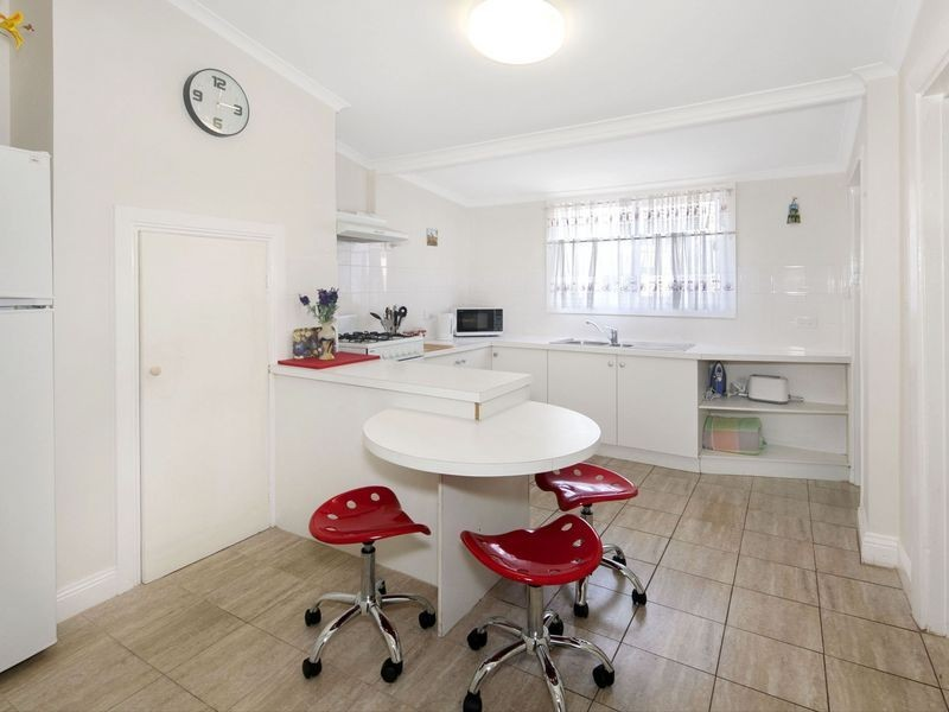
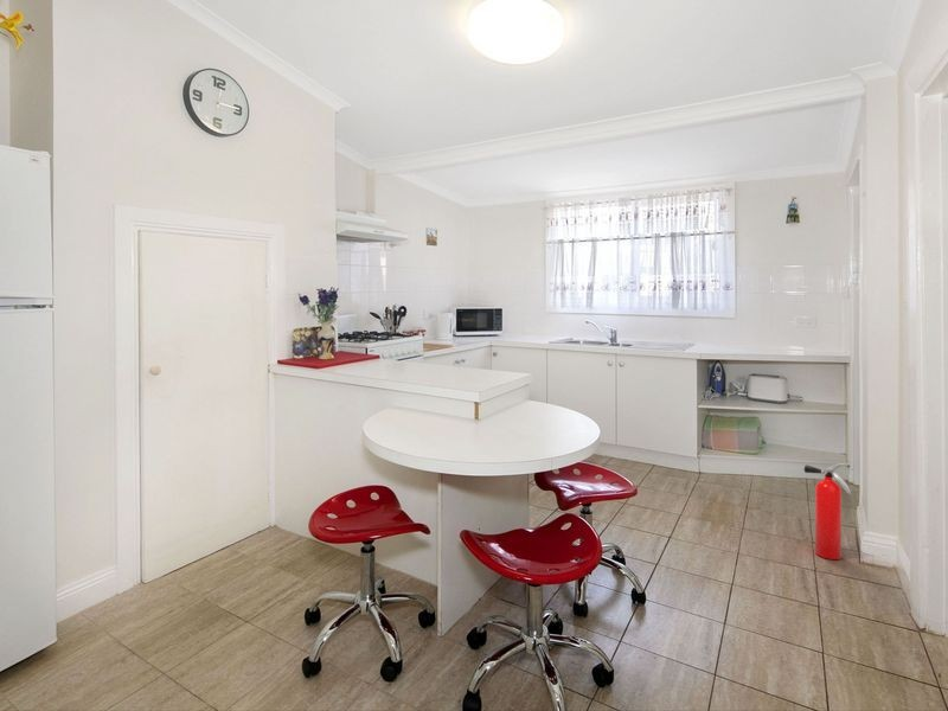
+ fire extinguisher [803,462,852,561]
